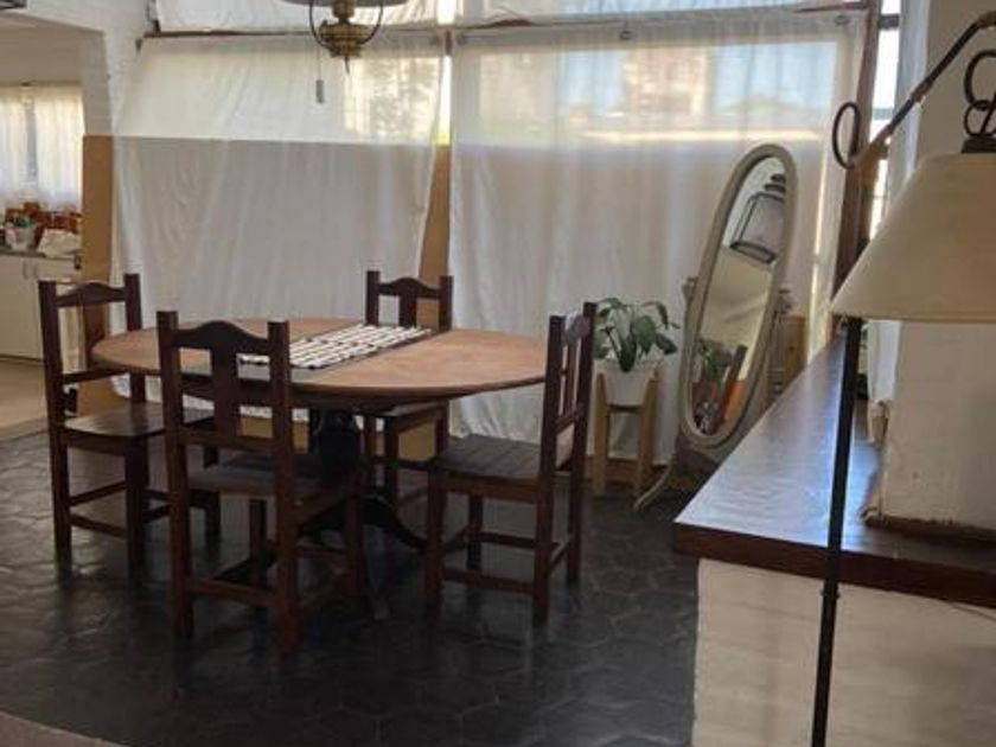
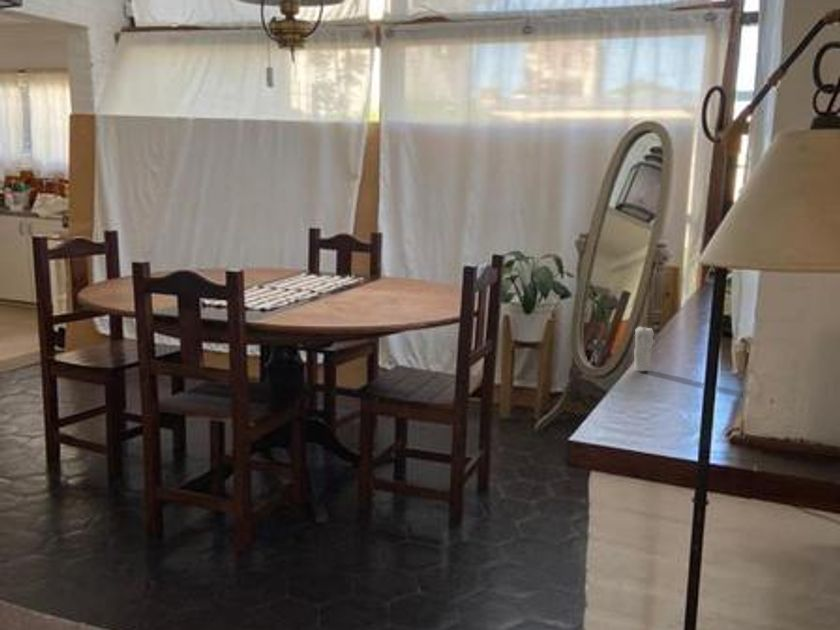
+ candle [633,320,655,372]
